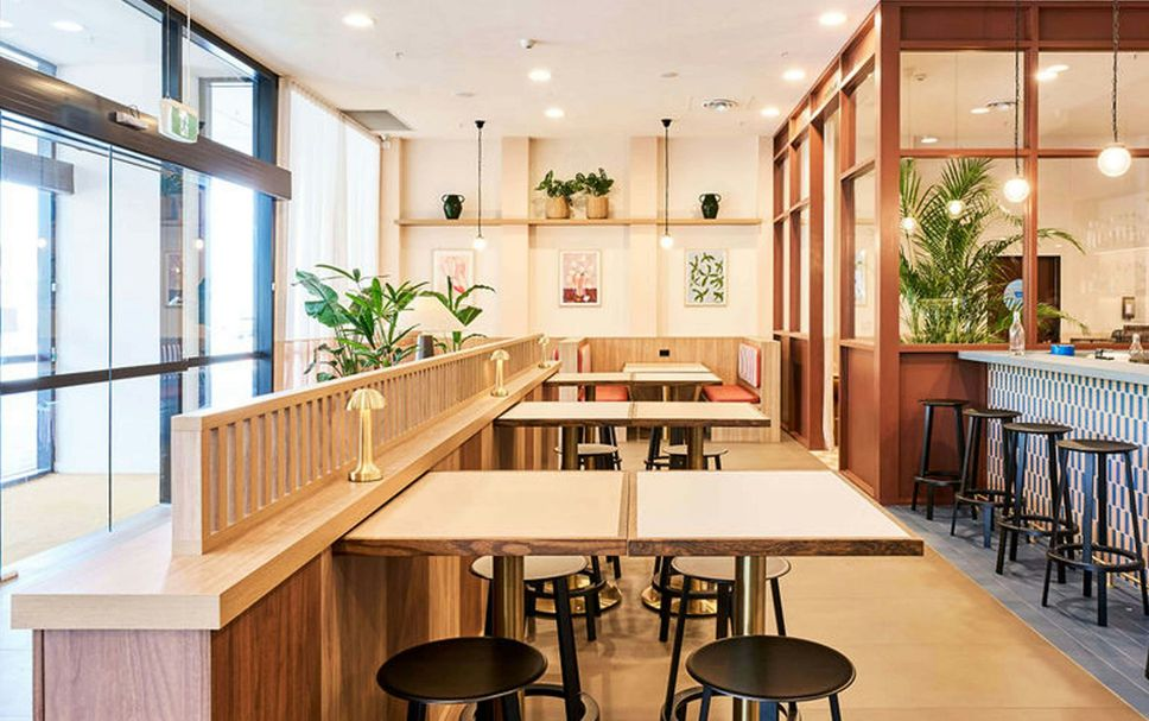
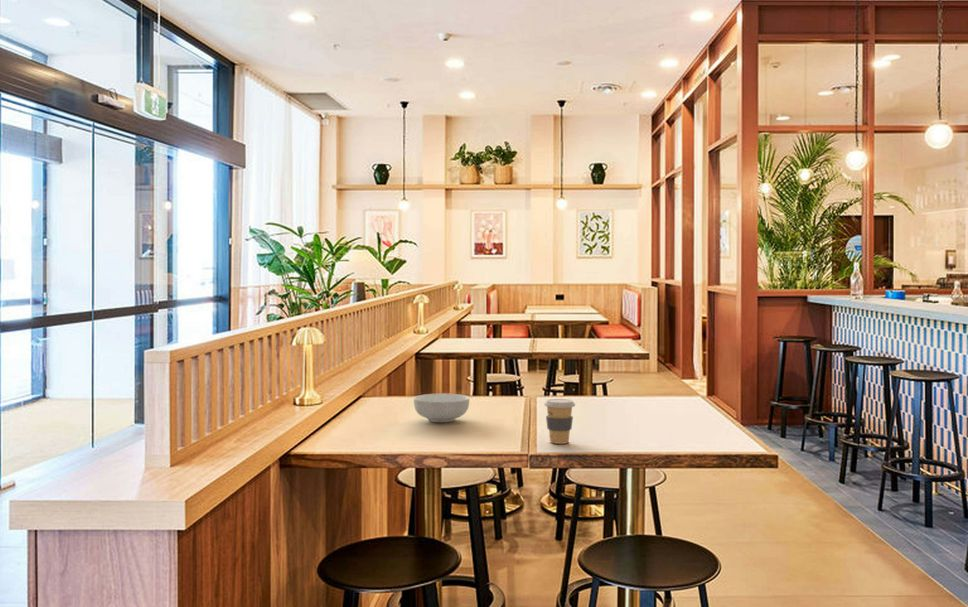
+ coffee cup [543,398,576,445]
+ cereal bowl [413,392,470,423]
